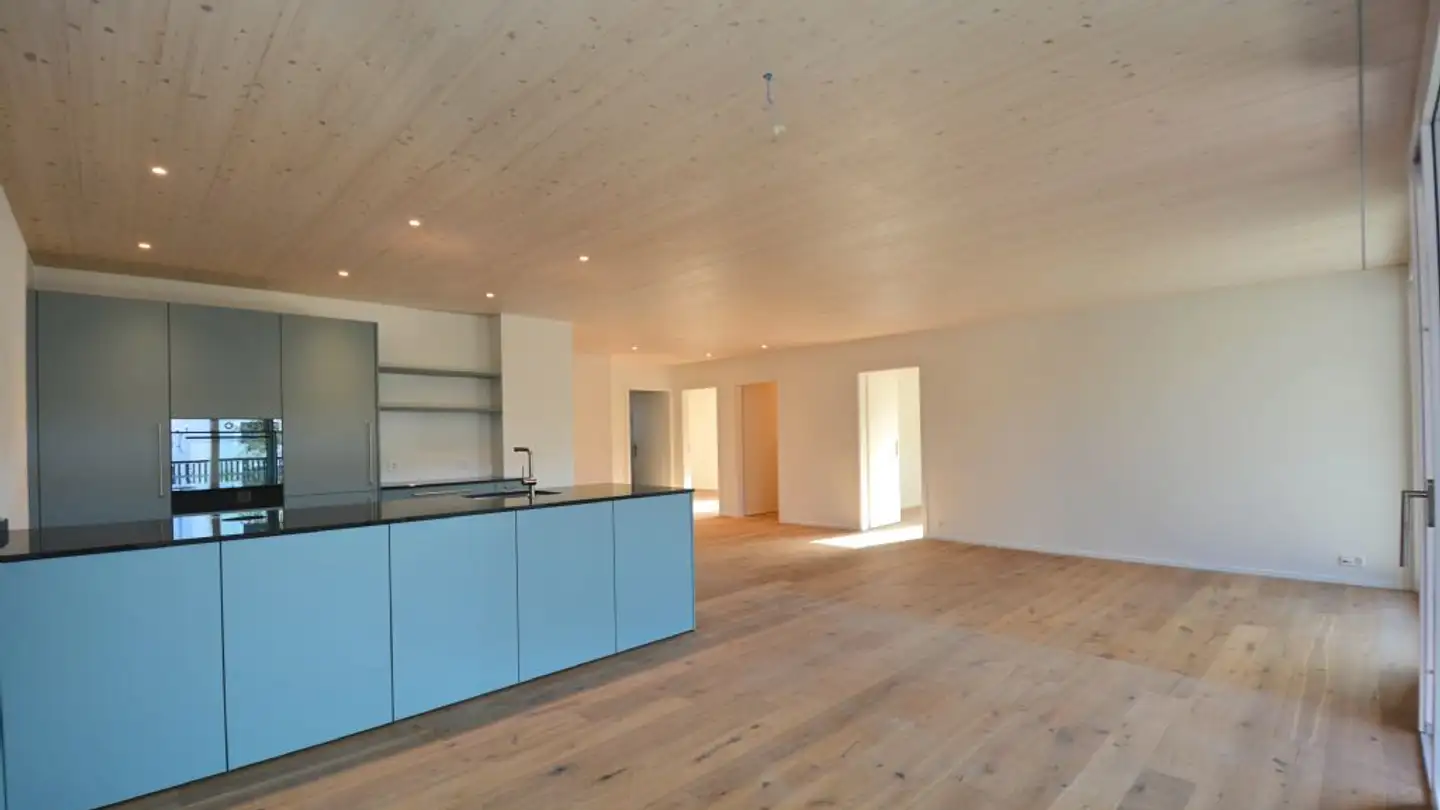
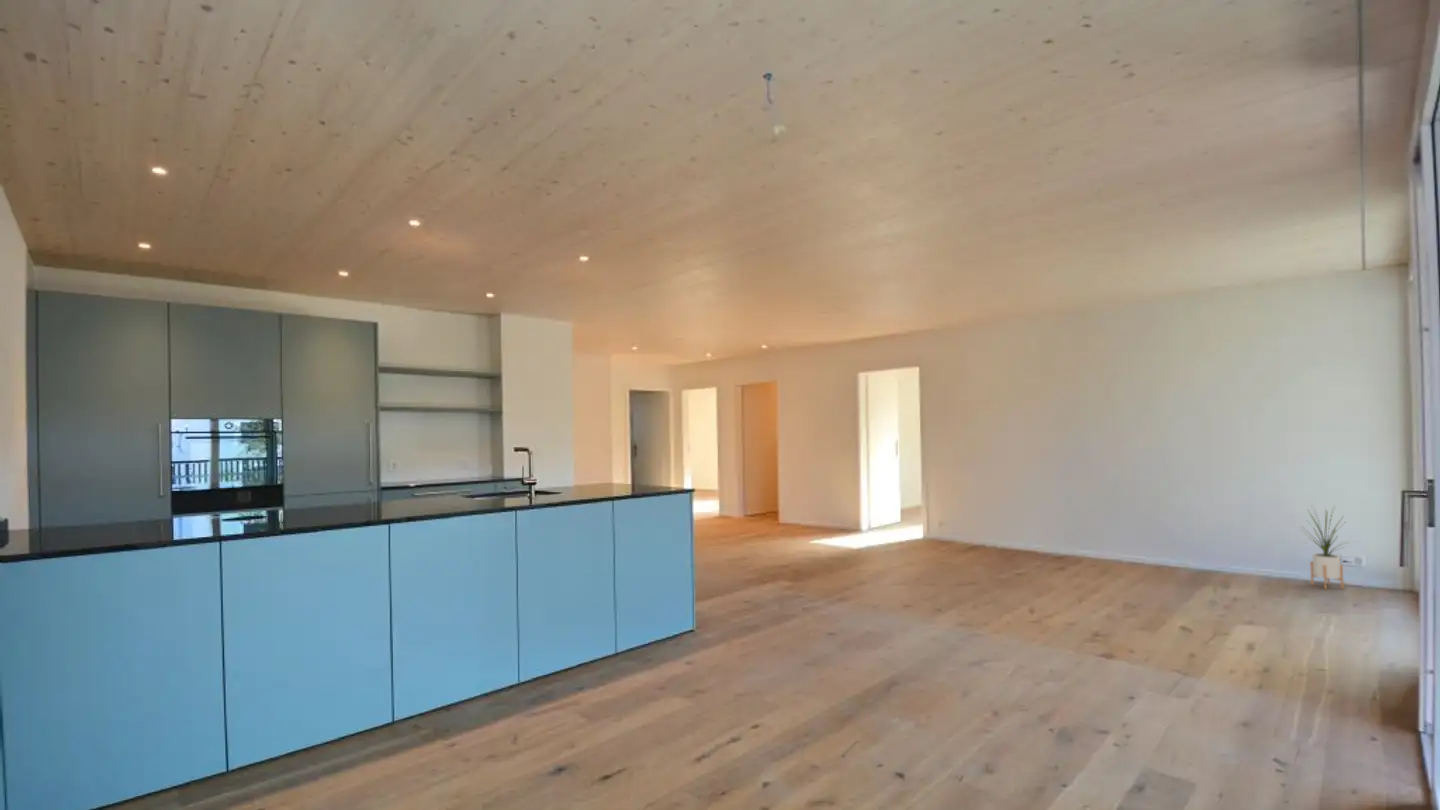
+ house plant [1298,503,1357,590]
